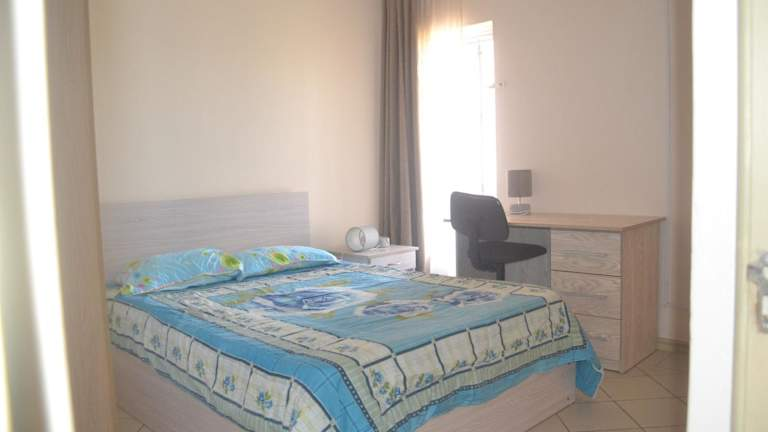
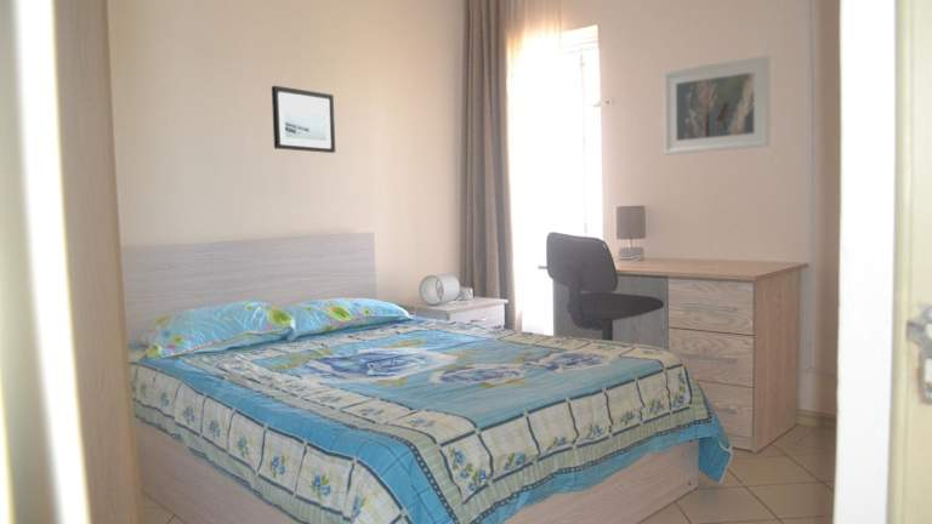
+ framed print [661,55,771,156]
+ wall art [271,85,336,154]
